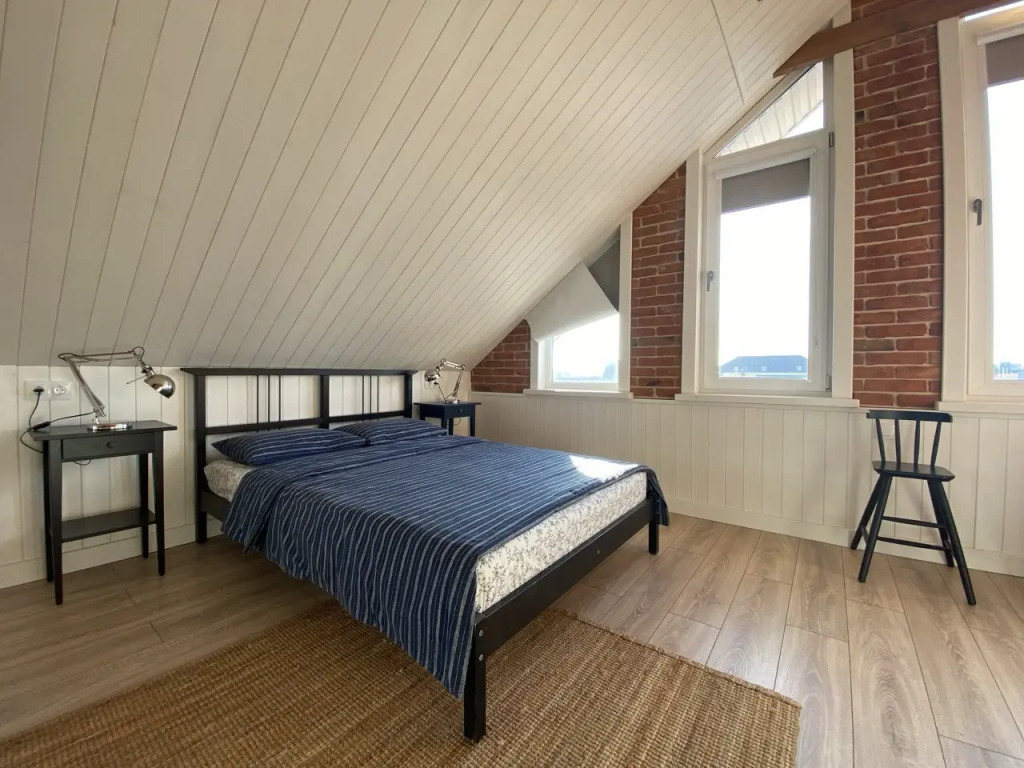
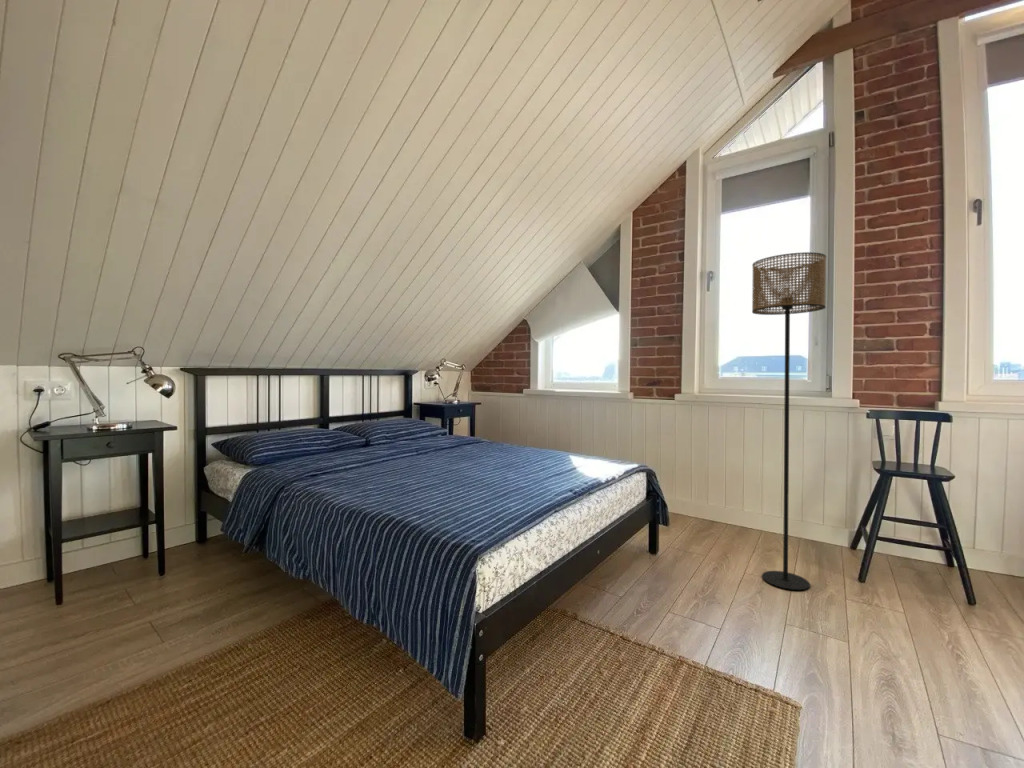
+ floor lamp [751,251,827,591]
